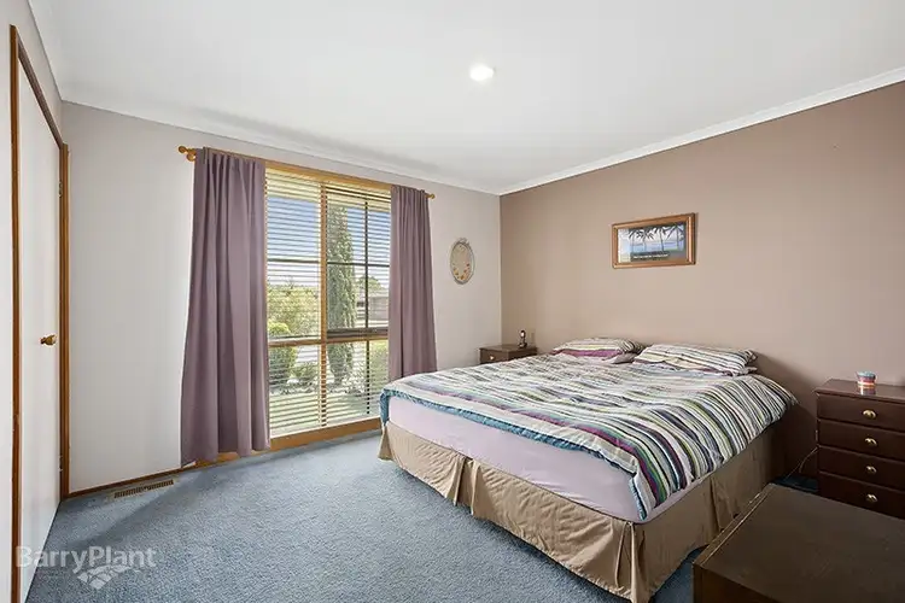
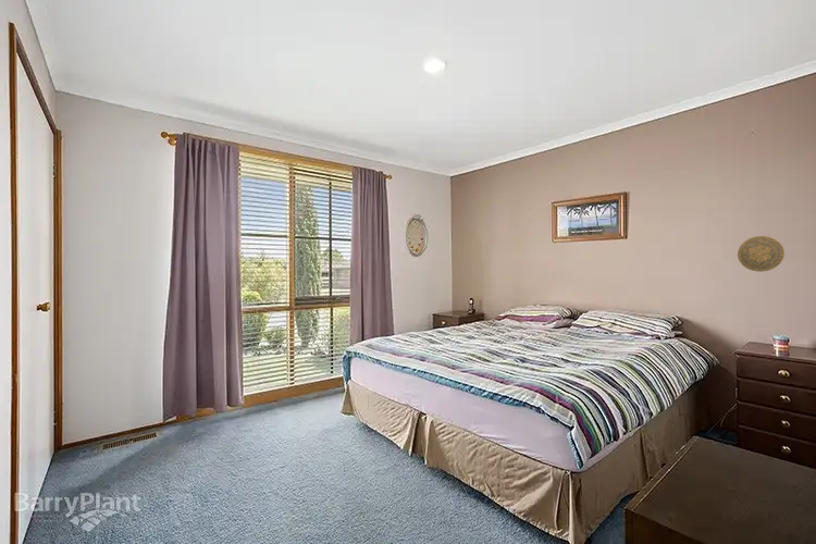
+ decorative plate [737,235,786,273]
